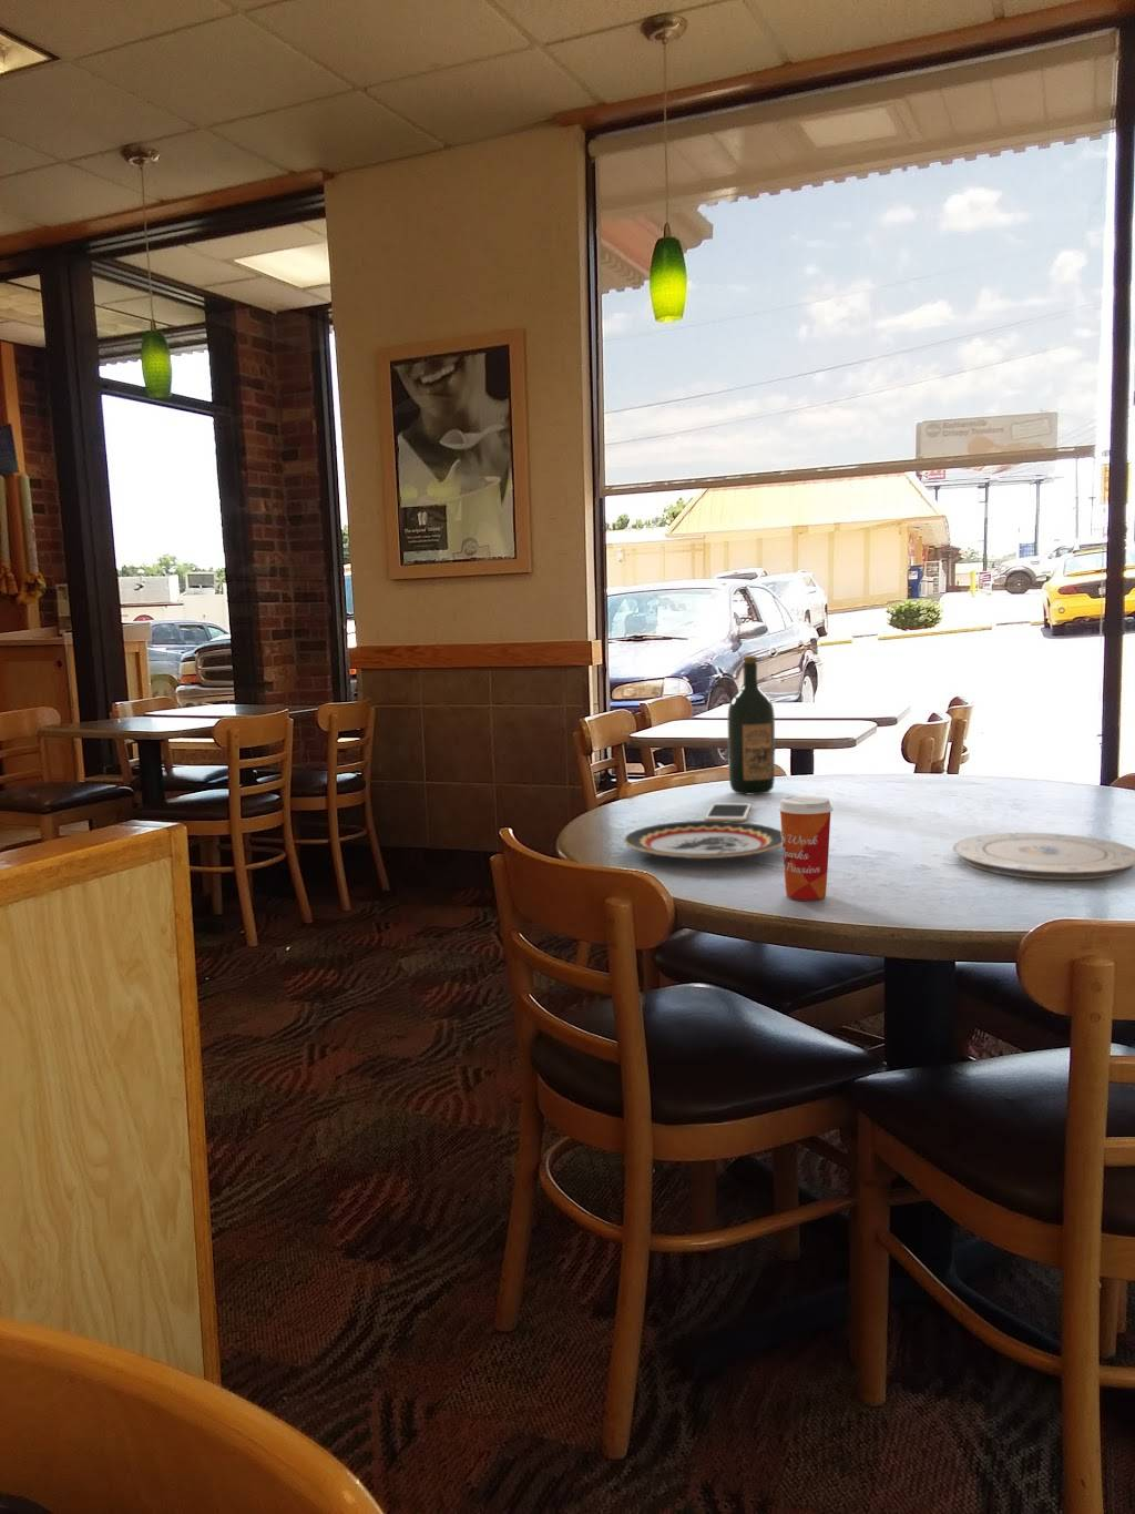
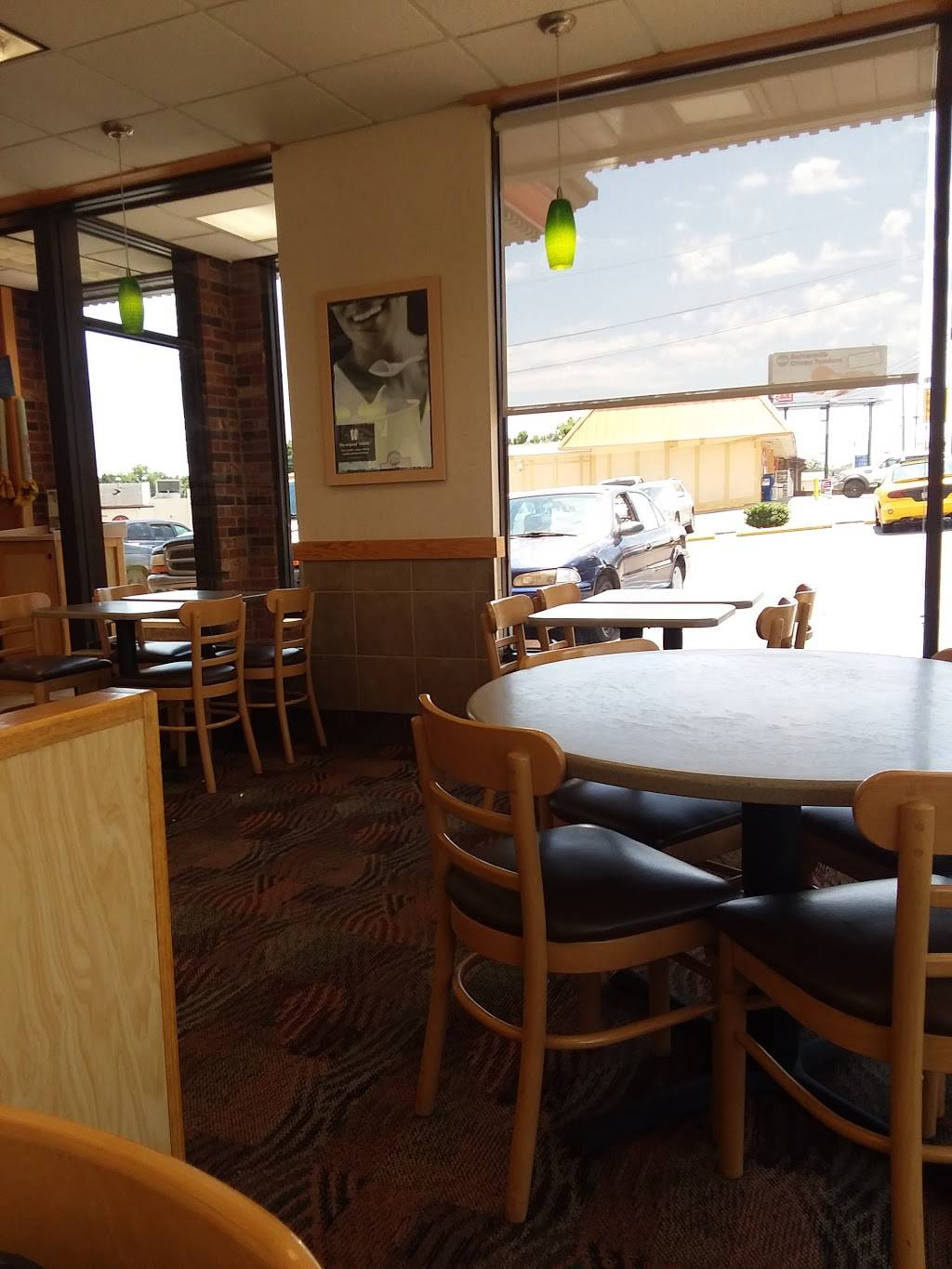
- cell phone [703,802,752,822]
- paper cup [777,795,835,902]
- plate [622,820,782,859]
- wine bottle [727,655,776,796]
- plate [953,832,1135,880]
